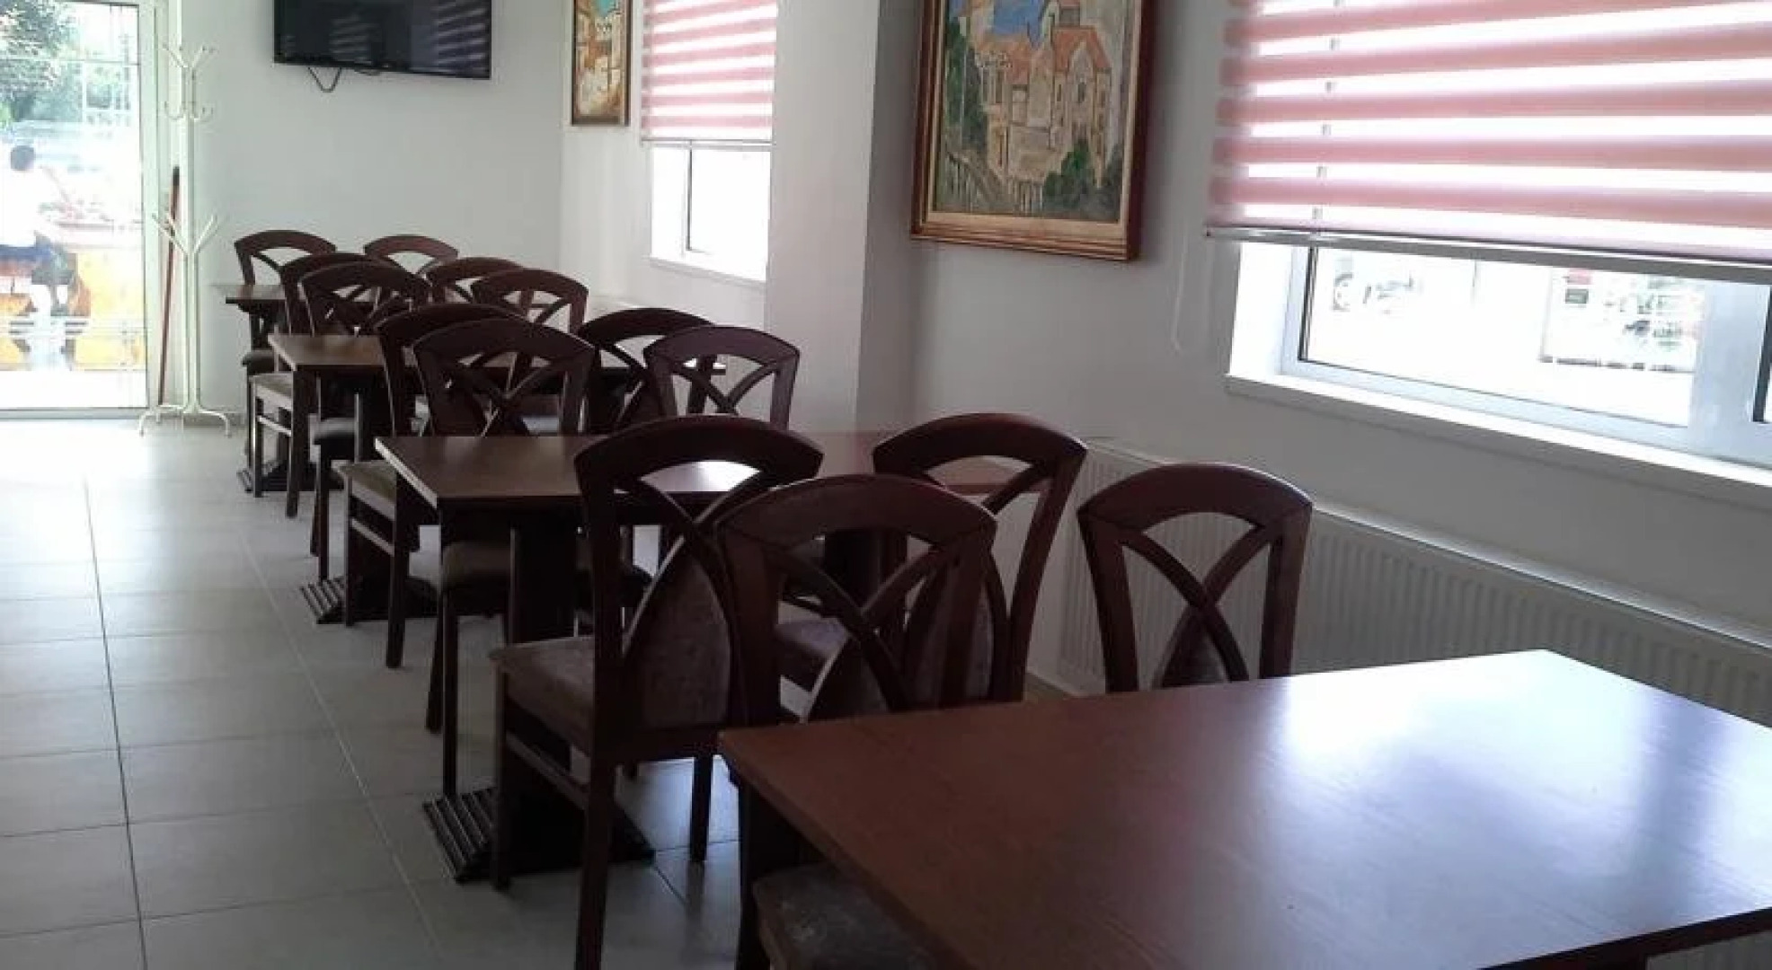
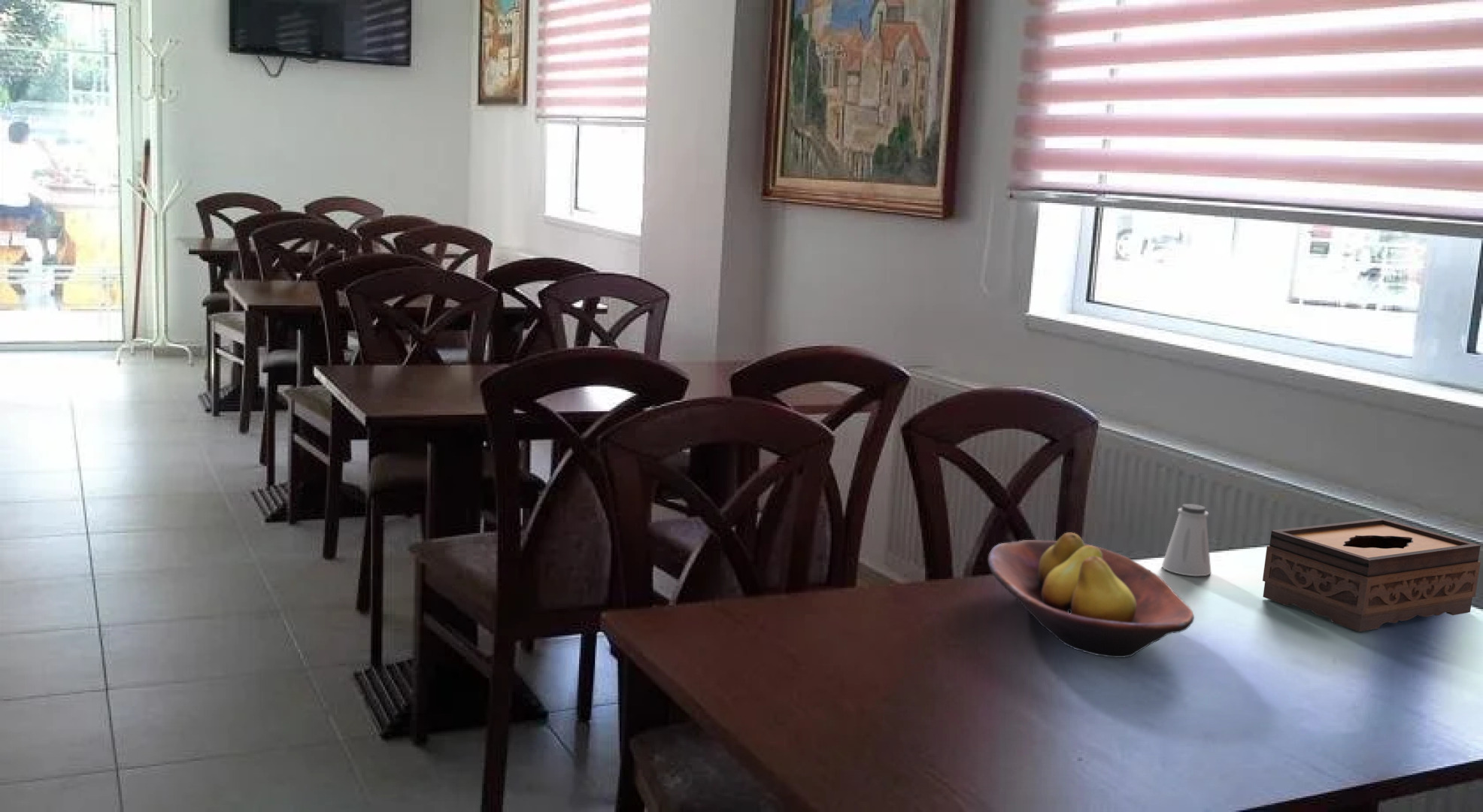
+ fruit bowl [987,532,1195,659]
+ saltshaker [1161,503,1212,577]
+ tissue box [1262,517,1481,632]
